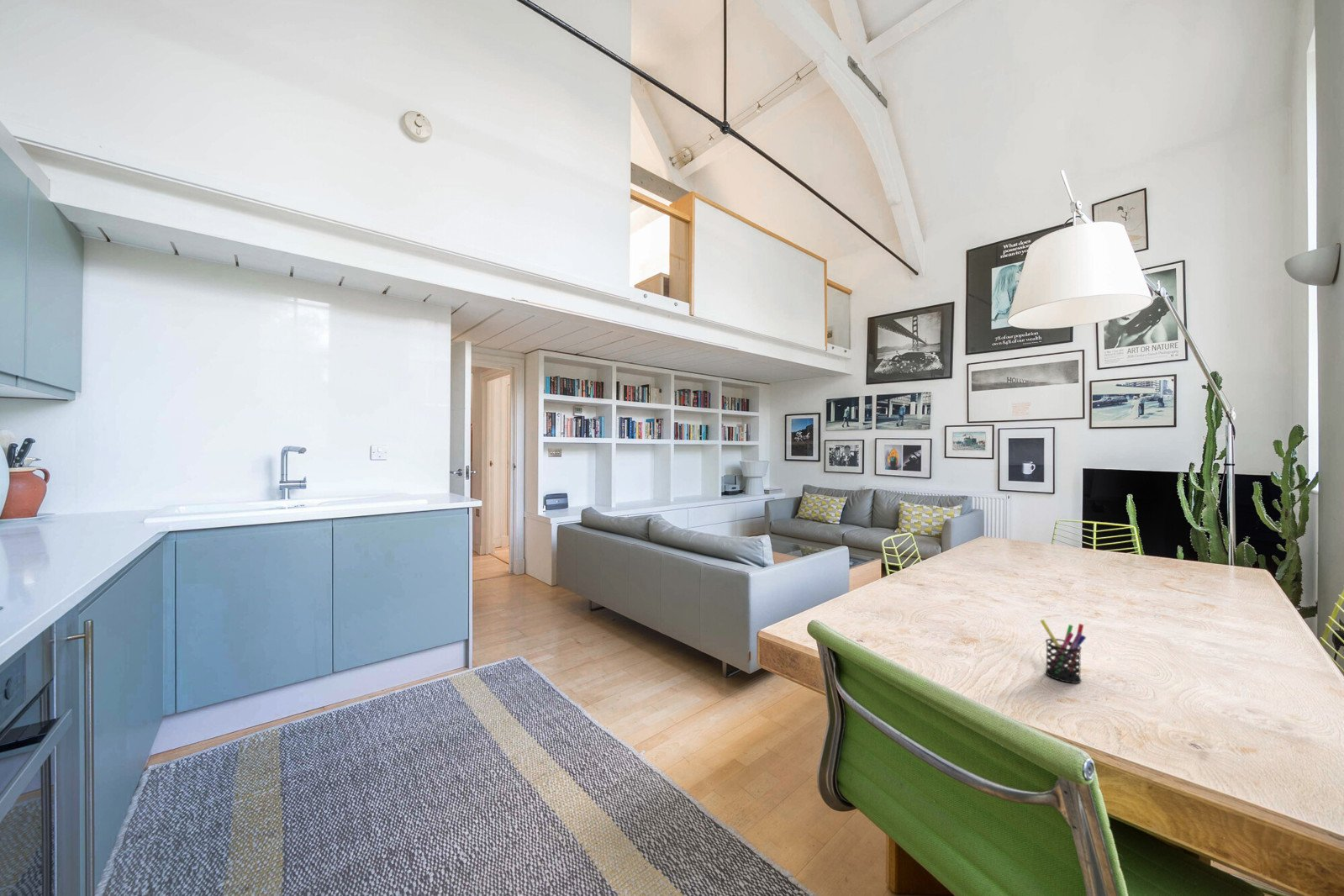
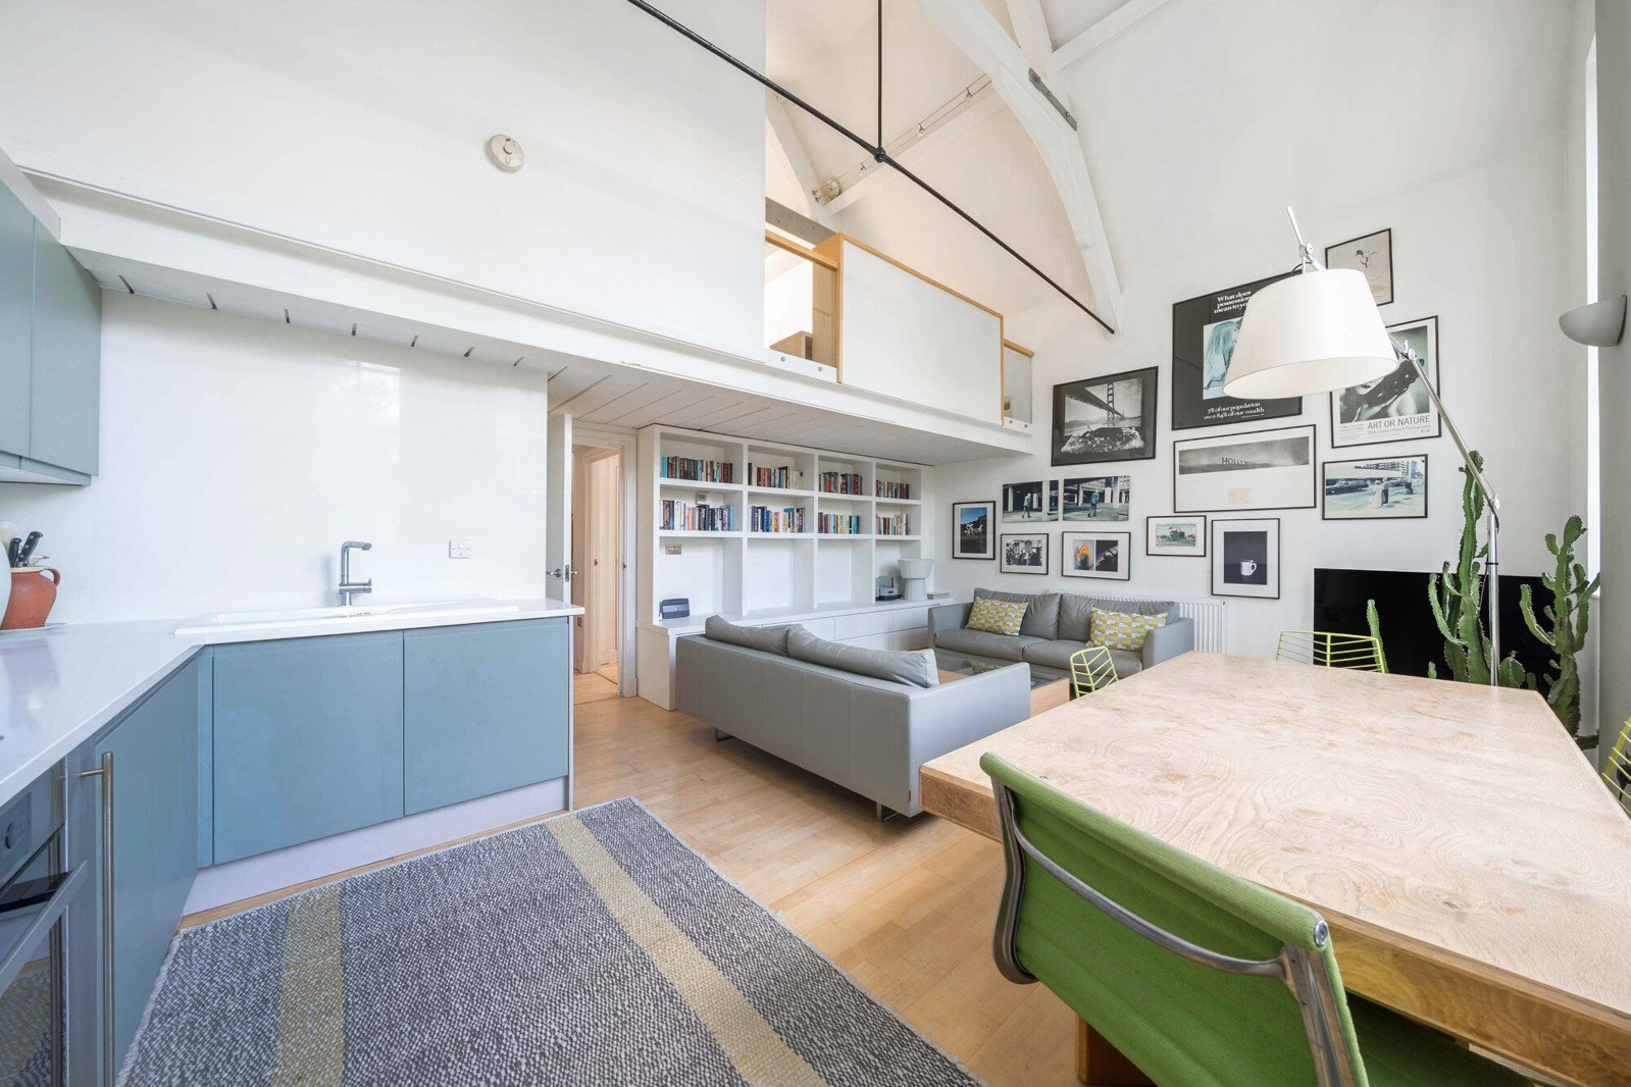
- pen holder [1039,619,1087,684]
